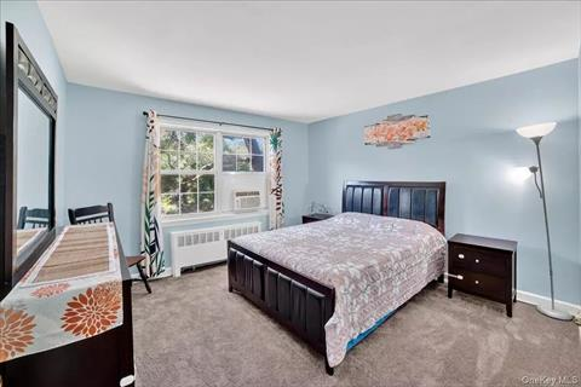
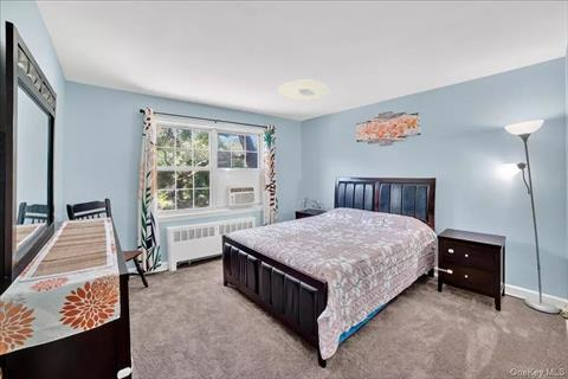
+ ceiling light [277,79,330,102]
